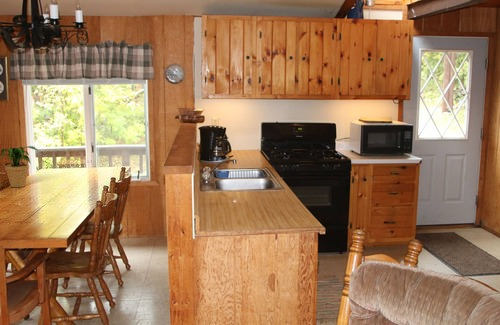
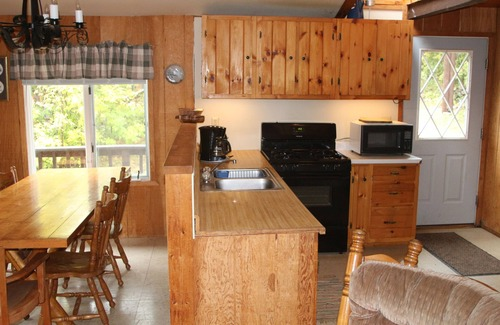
- potted plant [0,145,41,188]
